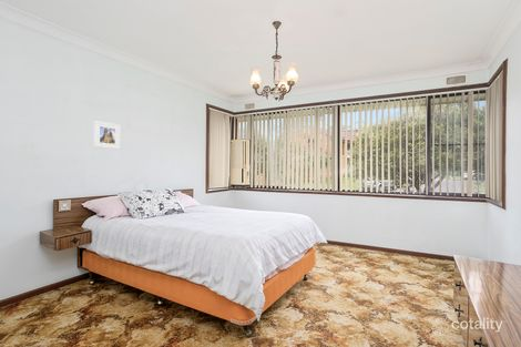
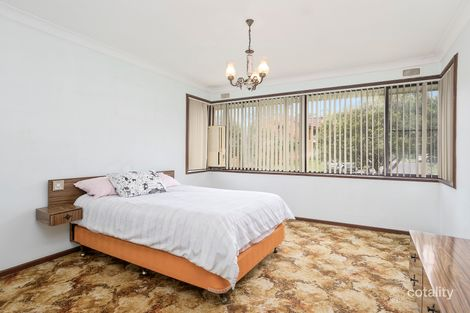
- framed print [93,120,121,150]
